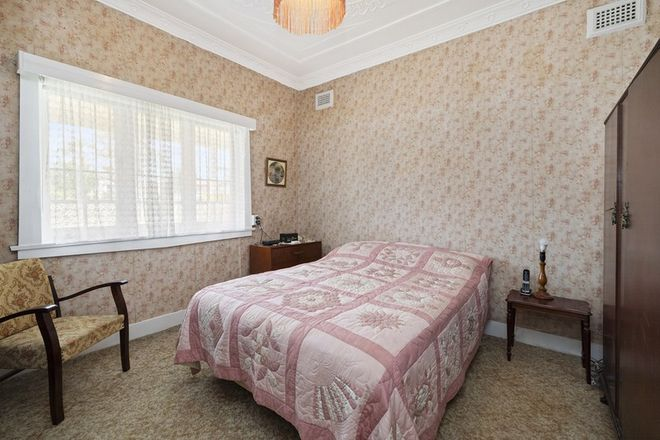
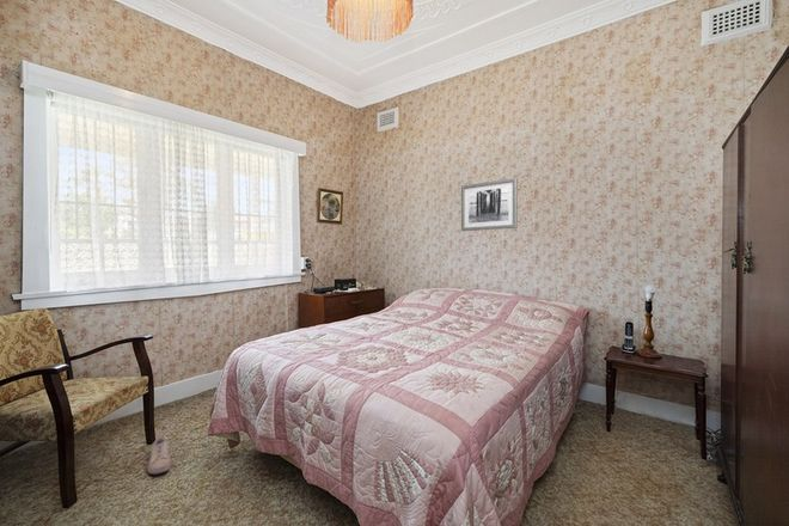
+ shoe [146,435,172,476]
+ wall art [460,177,519,232]
